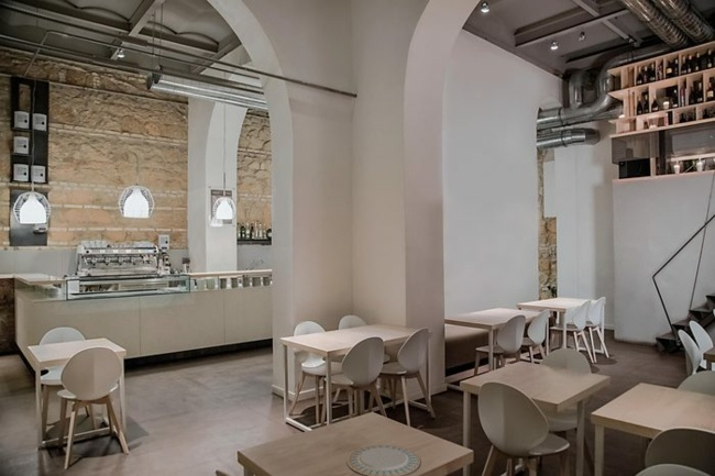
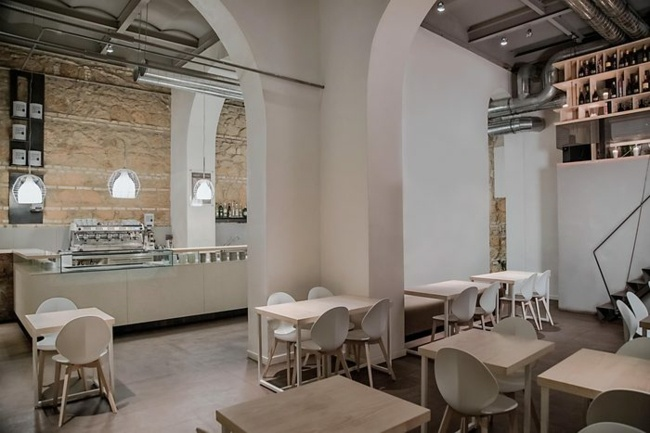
- chinaware [345,444,421,476]
